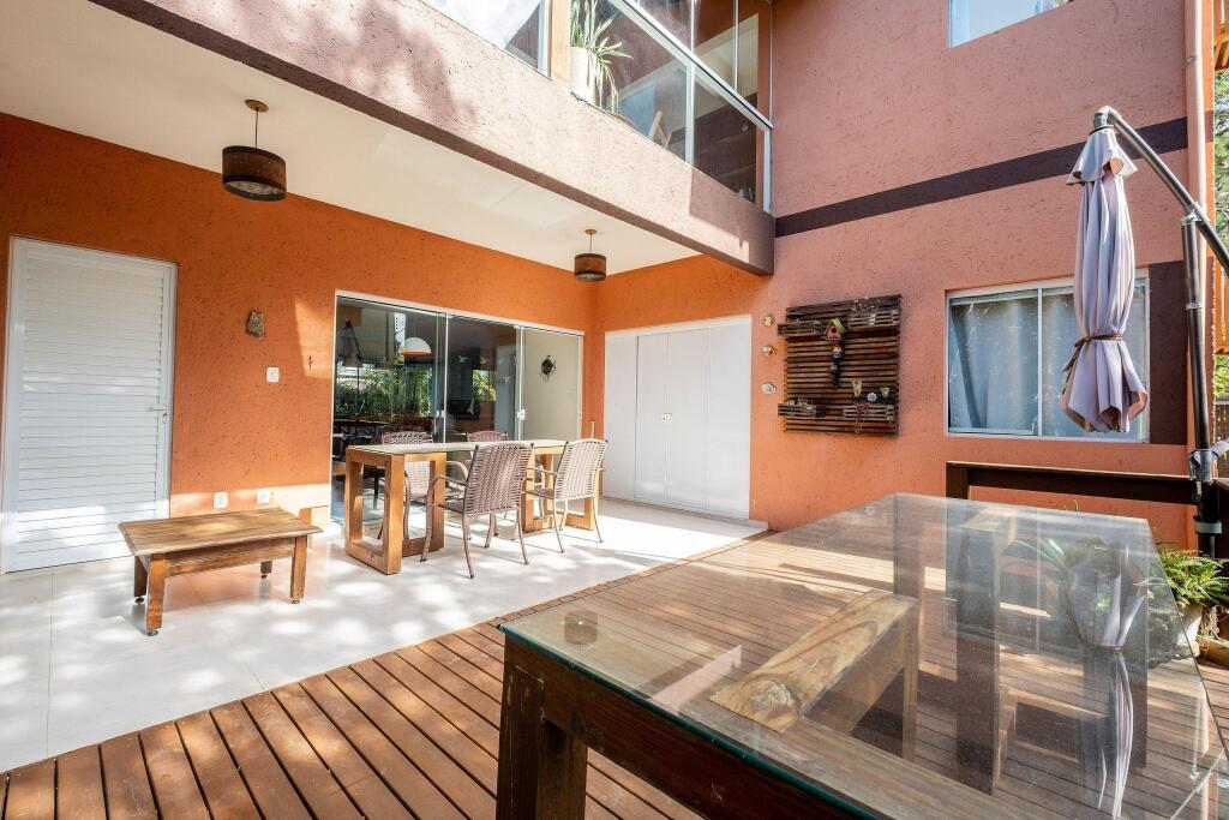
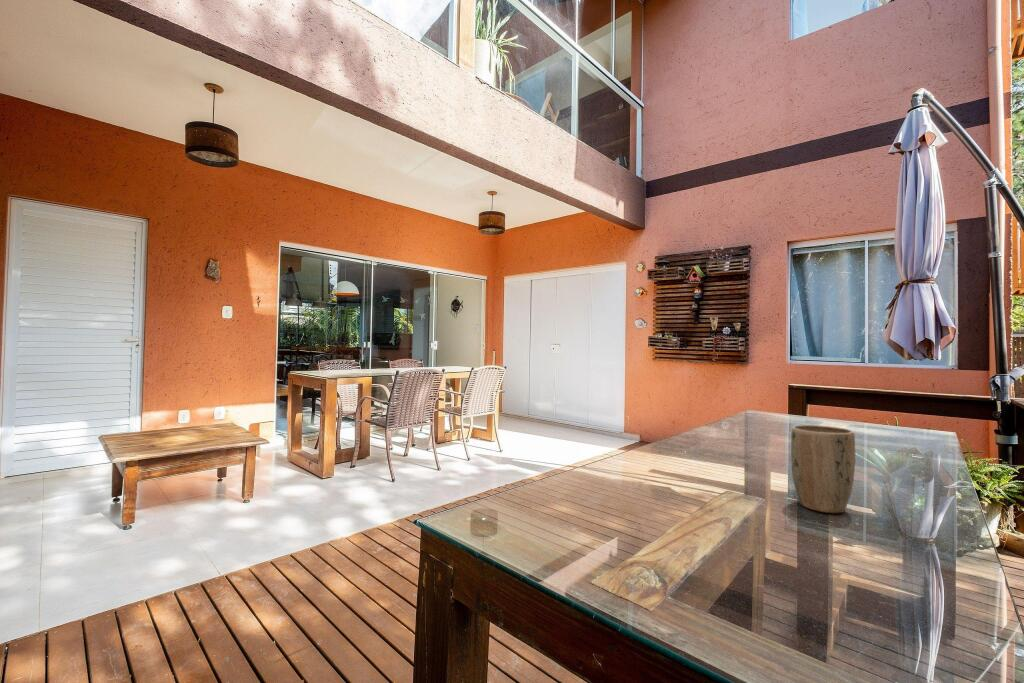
+ plant pot [790,424,857,514]
